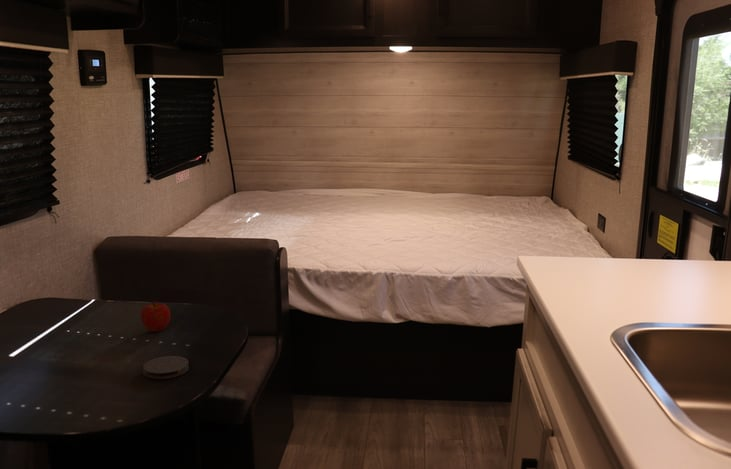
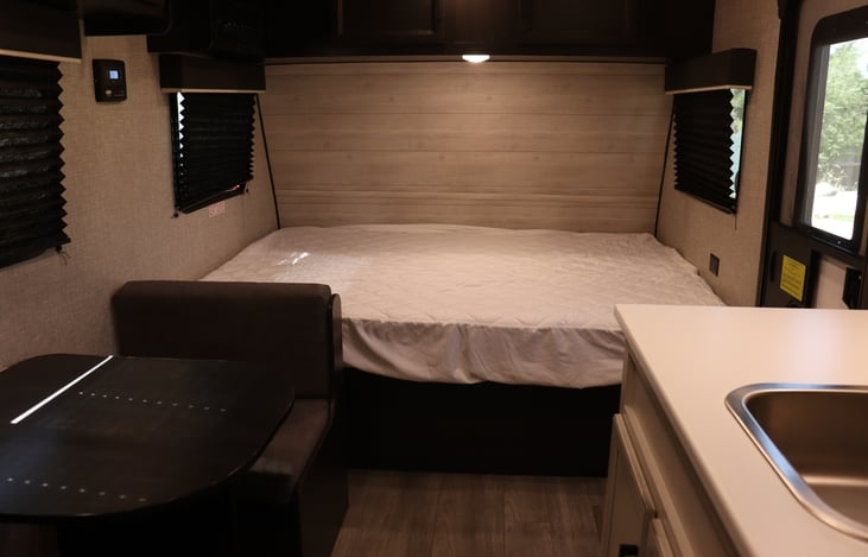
- fruit [140,301,171,333]
- coaster [142,355,190,380]
